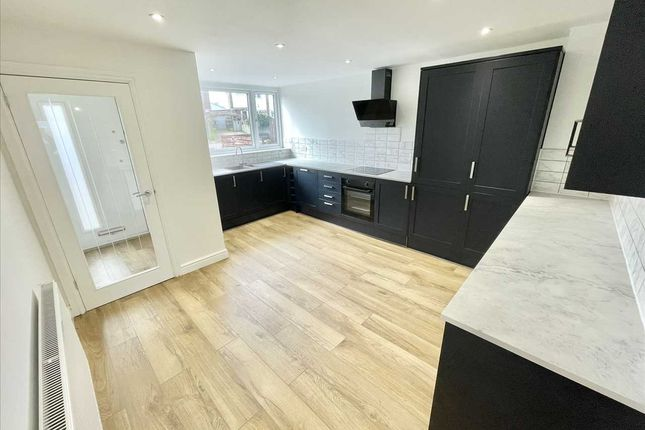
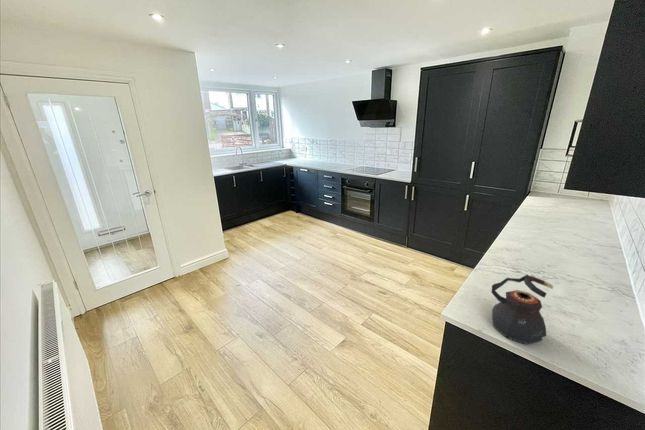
+ teapot [490,274,554,345]
